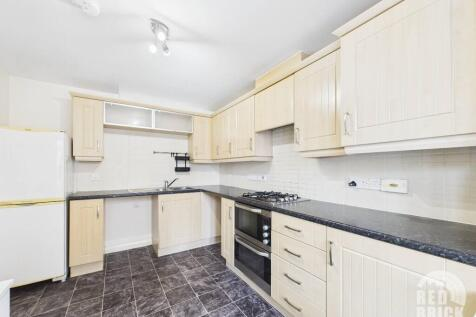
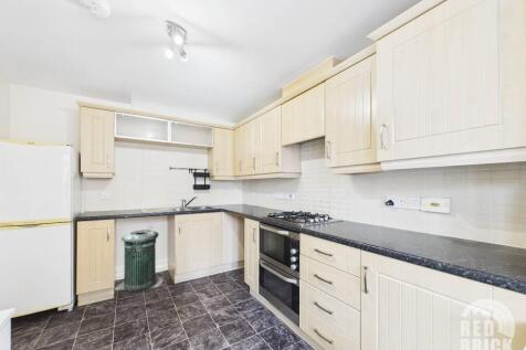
+ trash bin [114,229,164,293]
